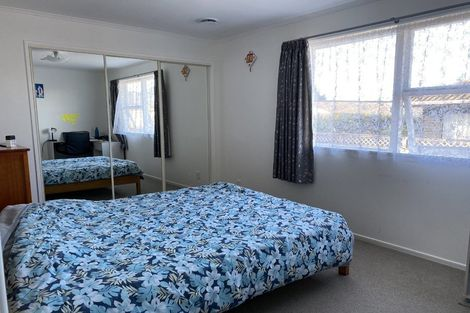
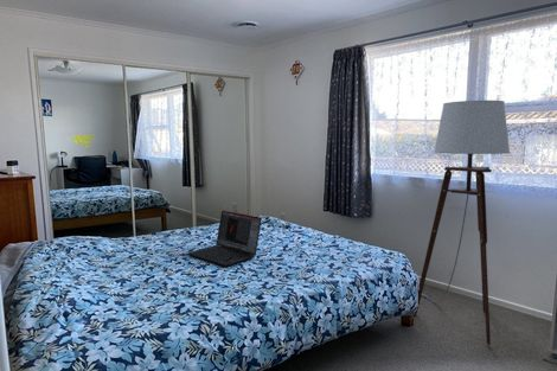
+ floor lamp [414,100,511,346]
+ laptop [187,210,263,268]
